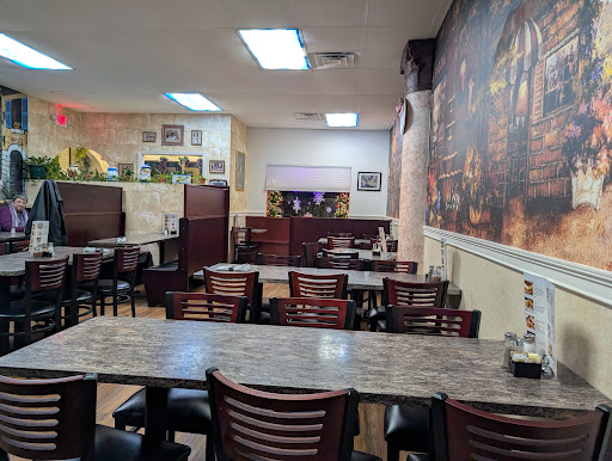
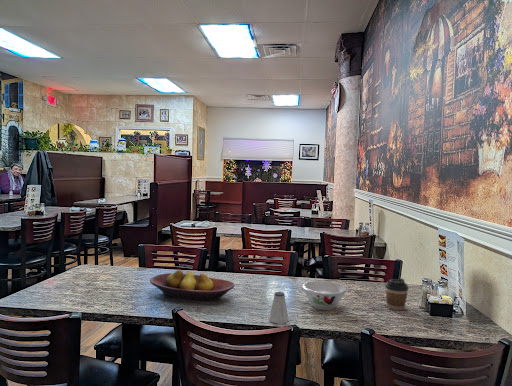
+ bowl [302,280,348,311]
+ fruit bowl [149,269,236,302]
+ saltshaker [268,291,289,325]
+ coffee cup [384,277,410,311]
